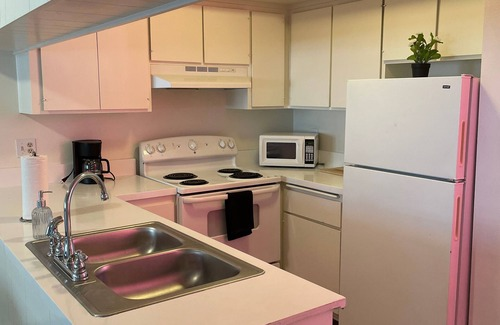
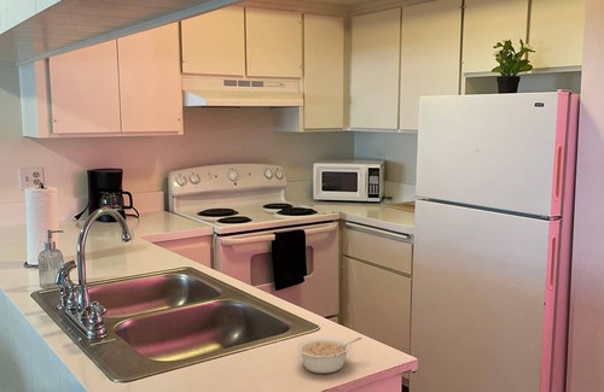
+ legume [296,335,364,374]
